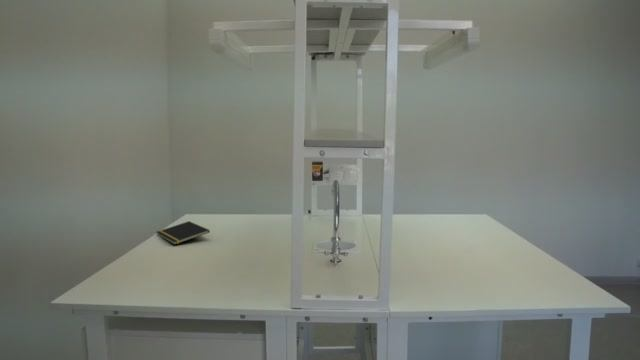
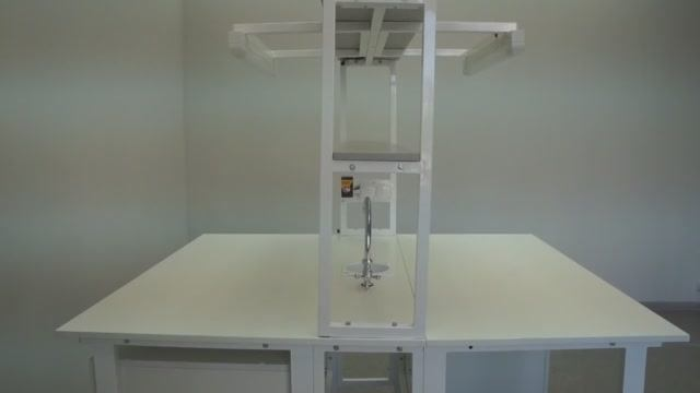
- notepad [156,220,211,246]
